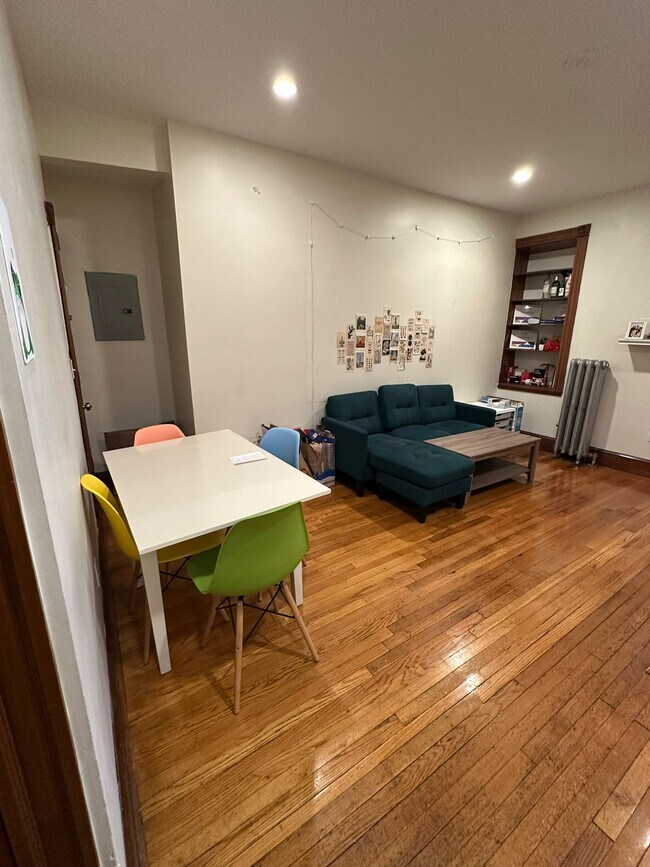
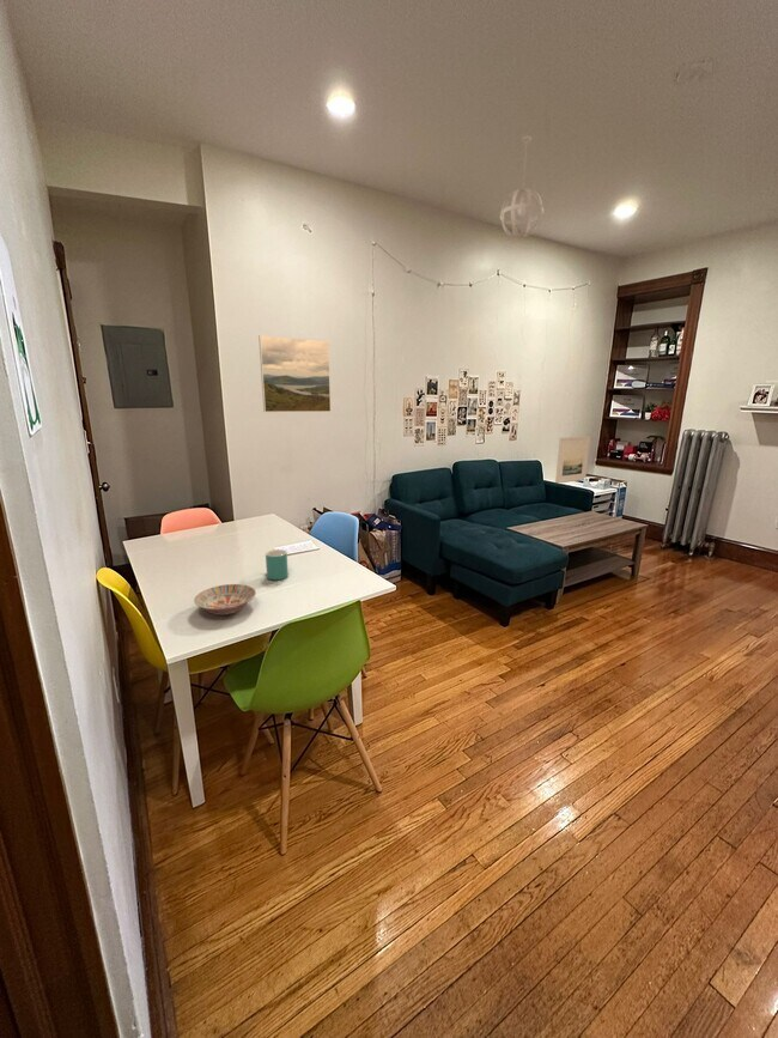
+ mug [265,548,290,582]
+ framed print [257,334,332,413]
+ pendant light [499,134,545,239]
+ bowl [193,583,257,617]
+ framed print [554,435,591,484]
